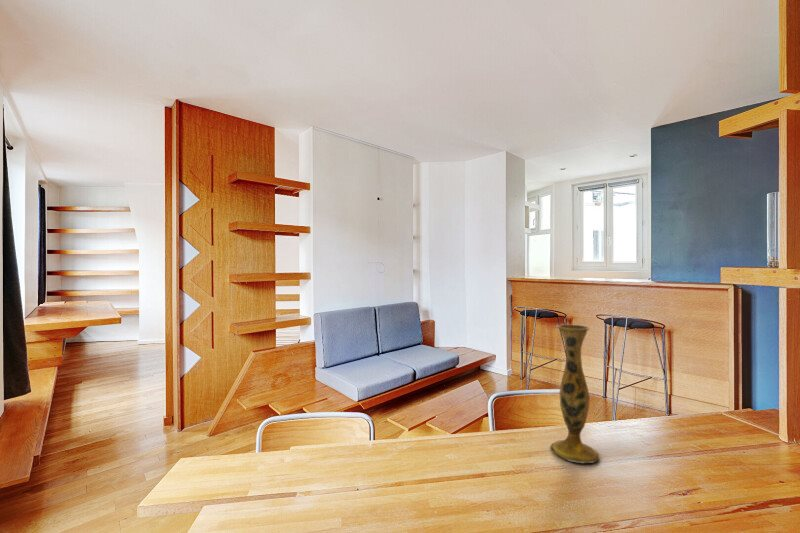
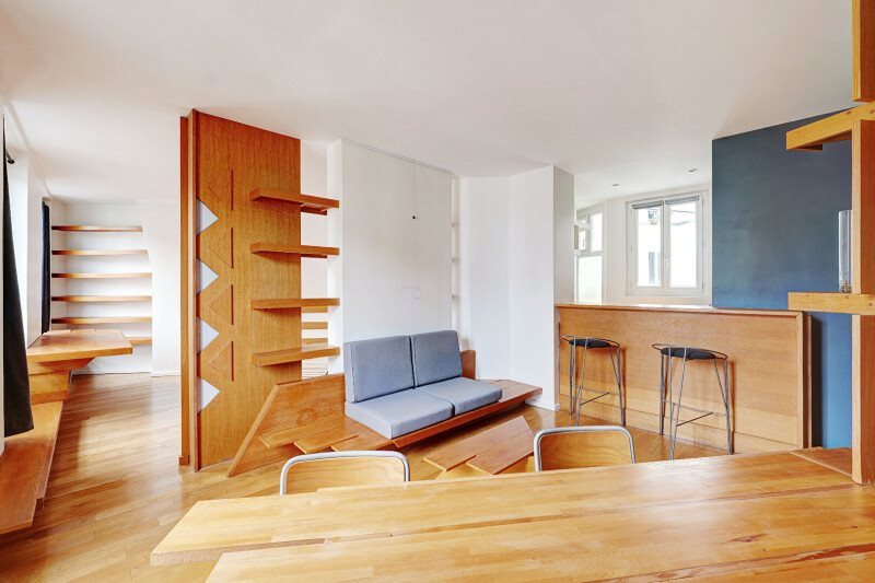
- vase [549,324,600,464]
